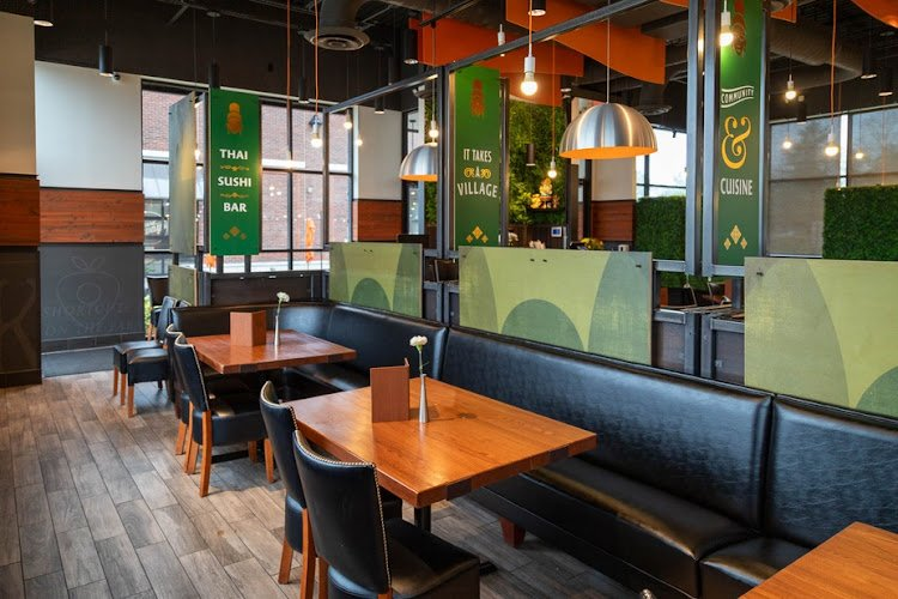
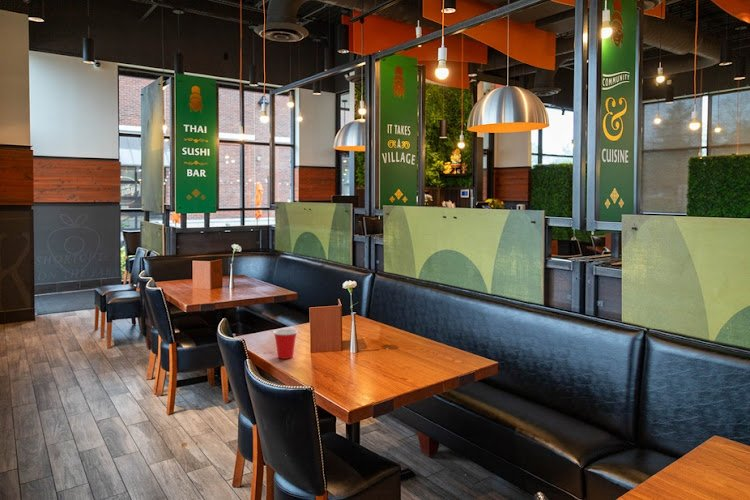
+ cup [272,328,299,360]
